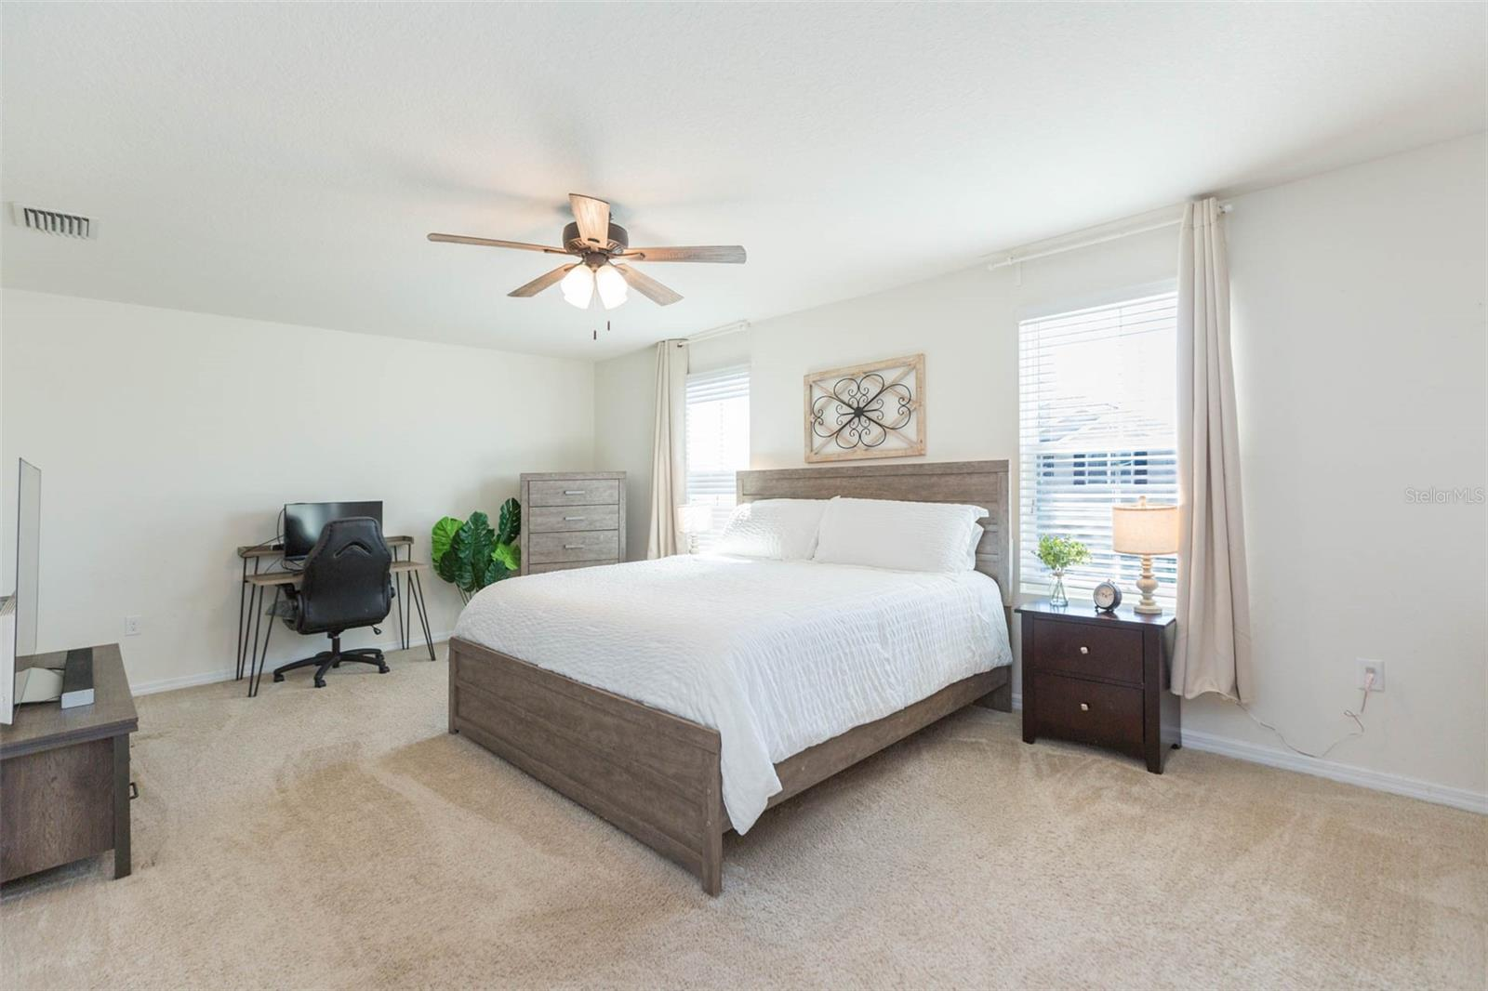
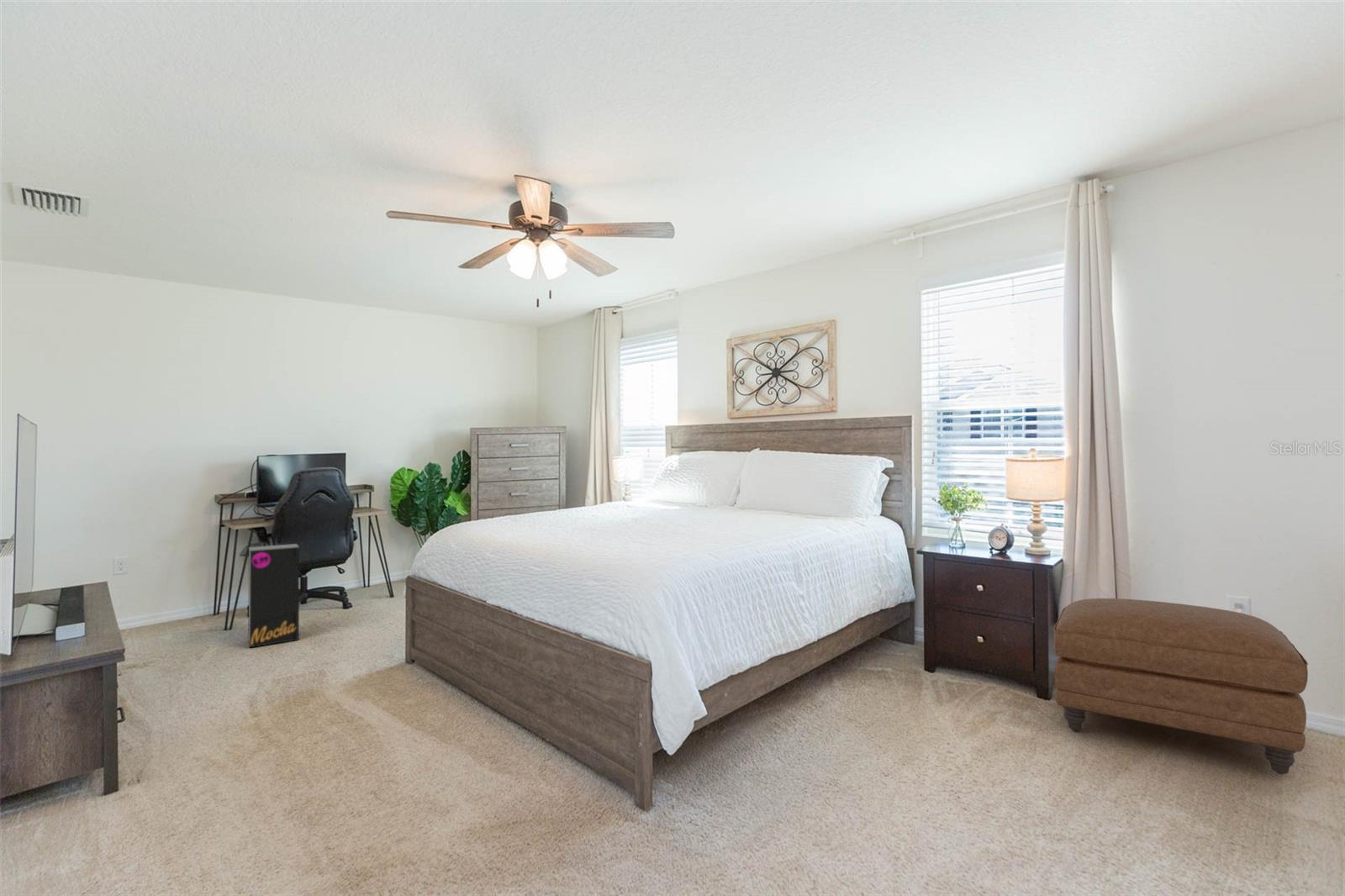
+ ottoman [1052,598,1309,775]
+ speaker [247,543,300,648]
